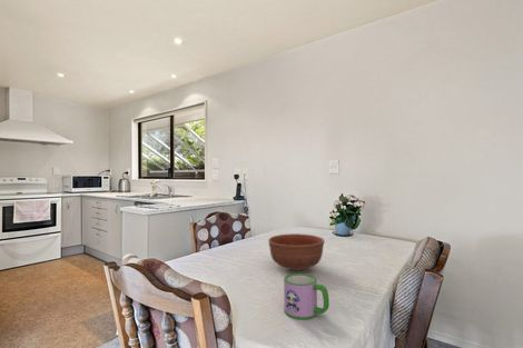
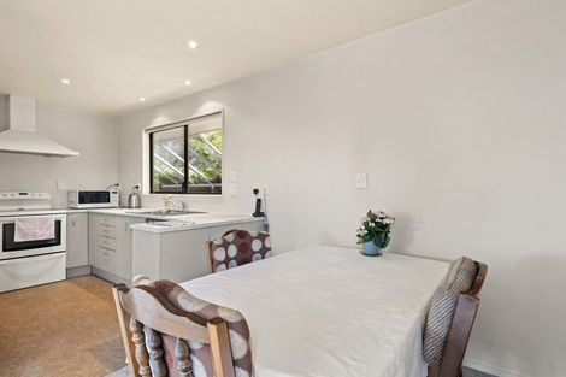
- bowl [267,232,326,272]
- mug [283,272,330,320]
